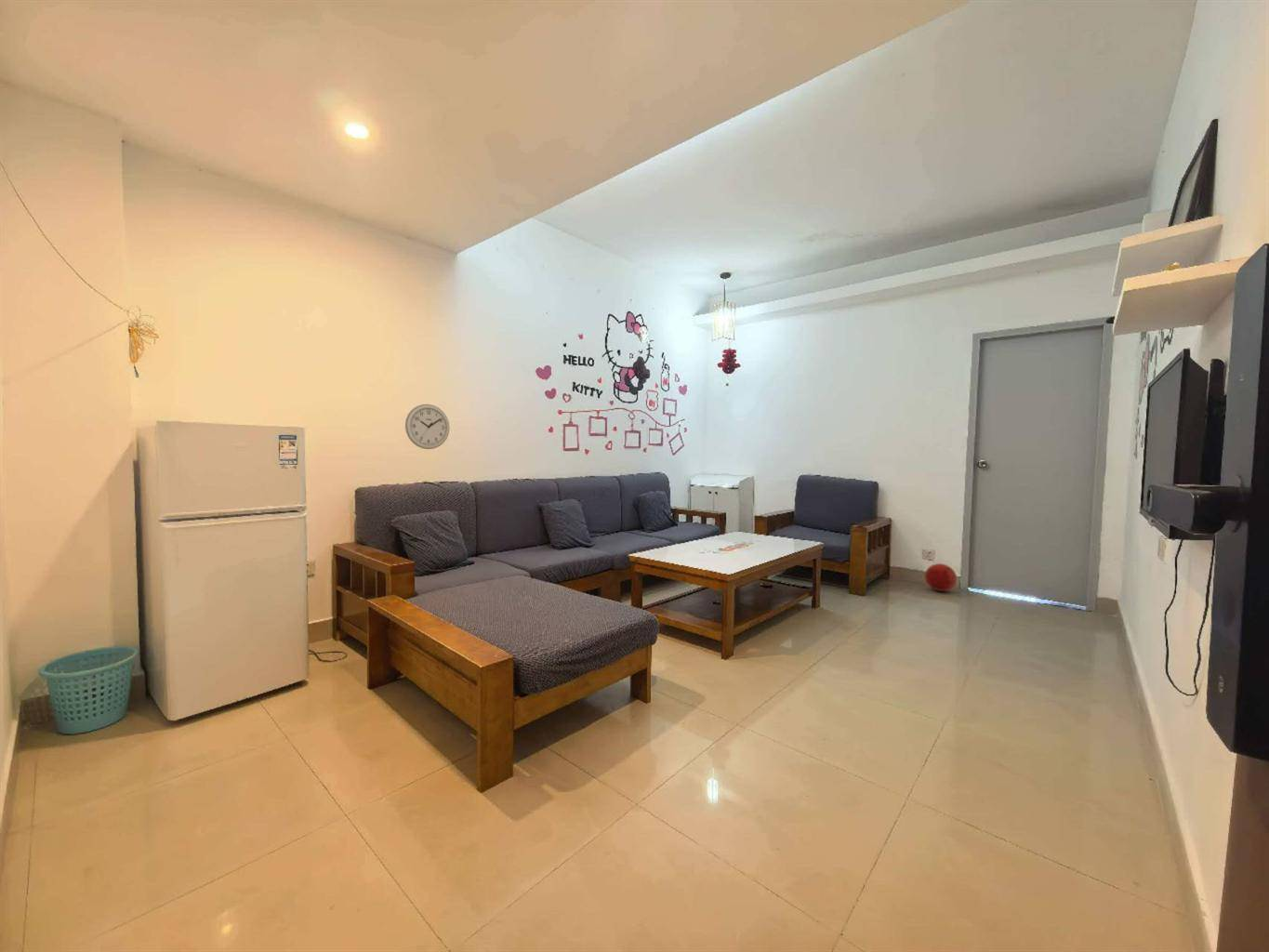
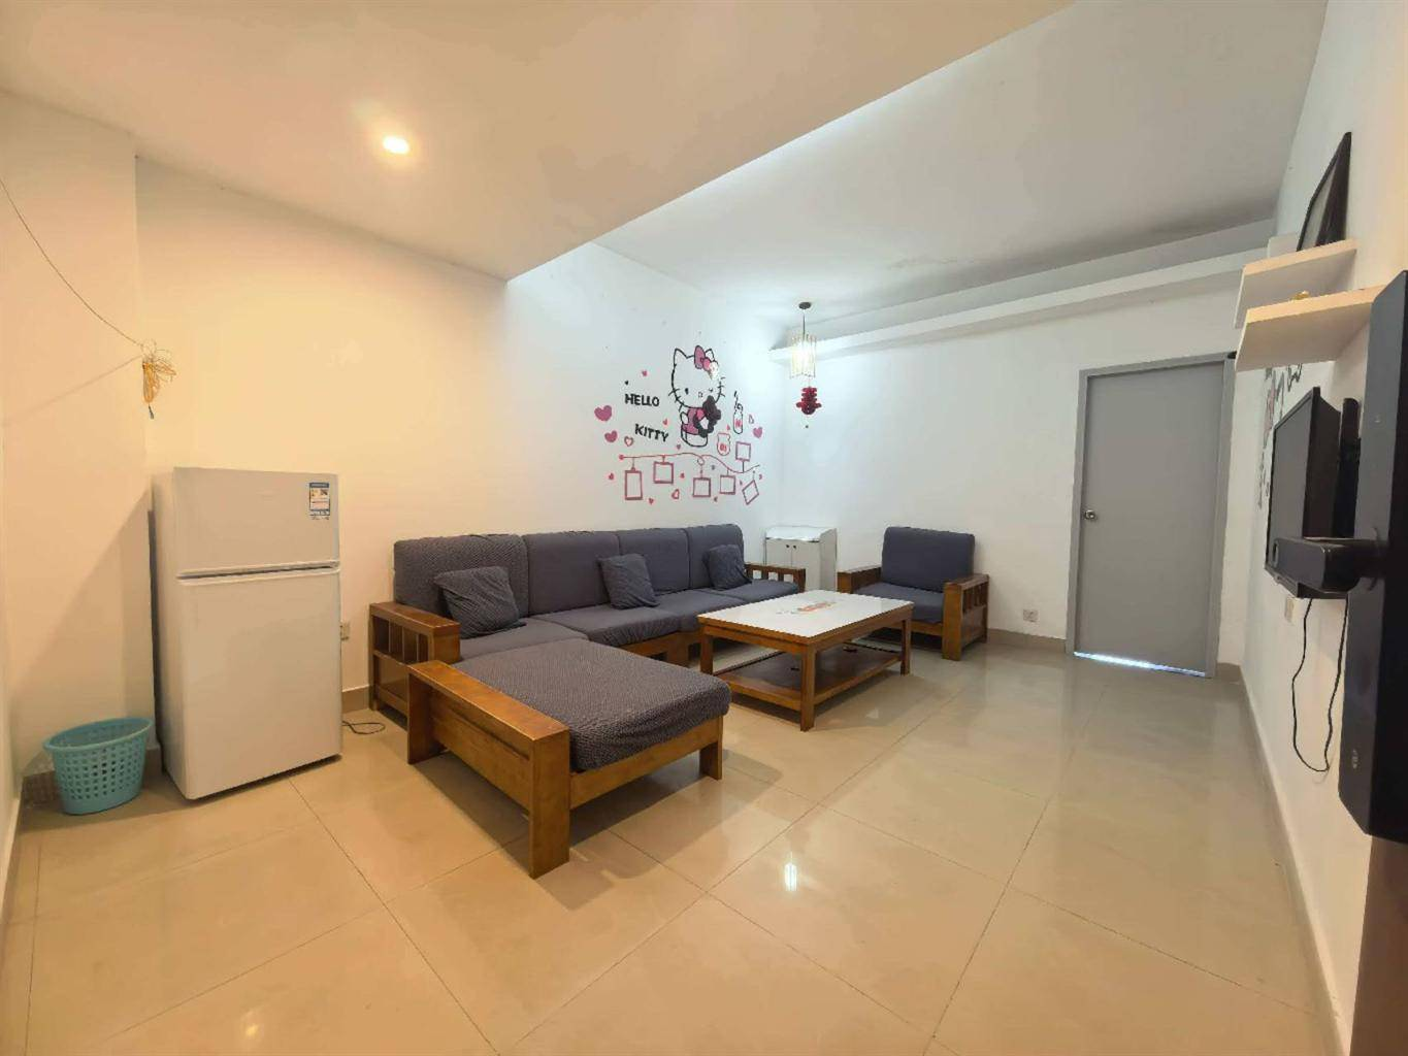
- wall clock [404,403,451,450]
- ball [924,562,958,592]
